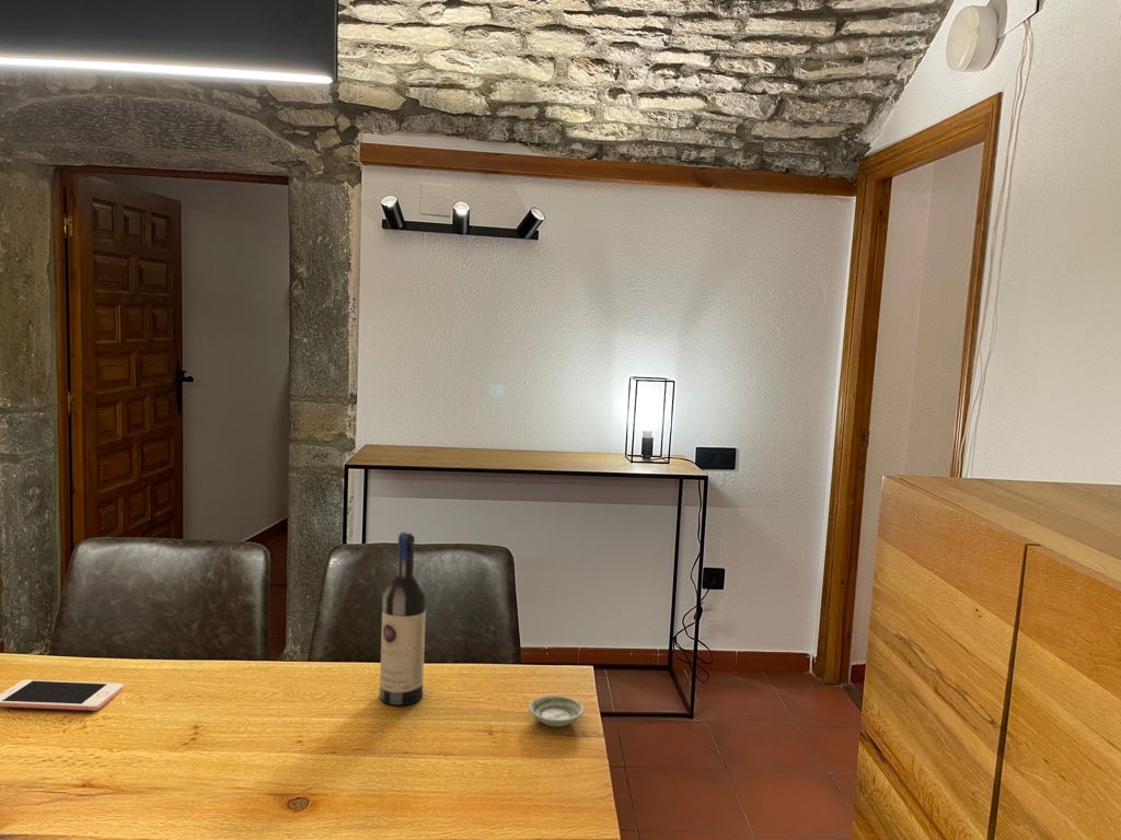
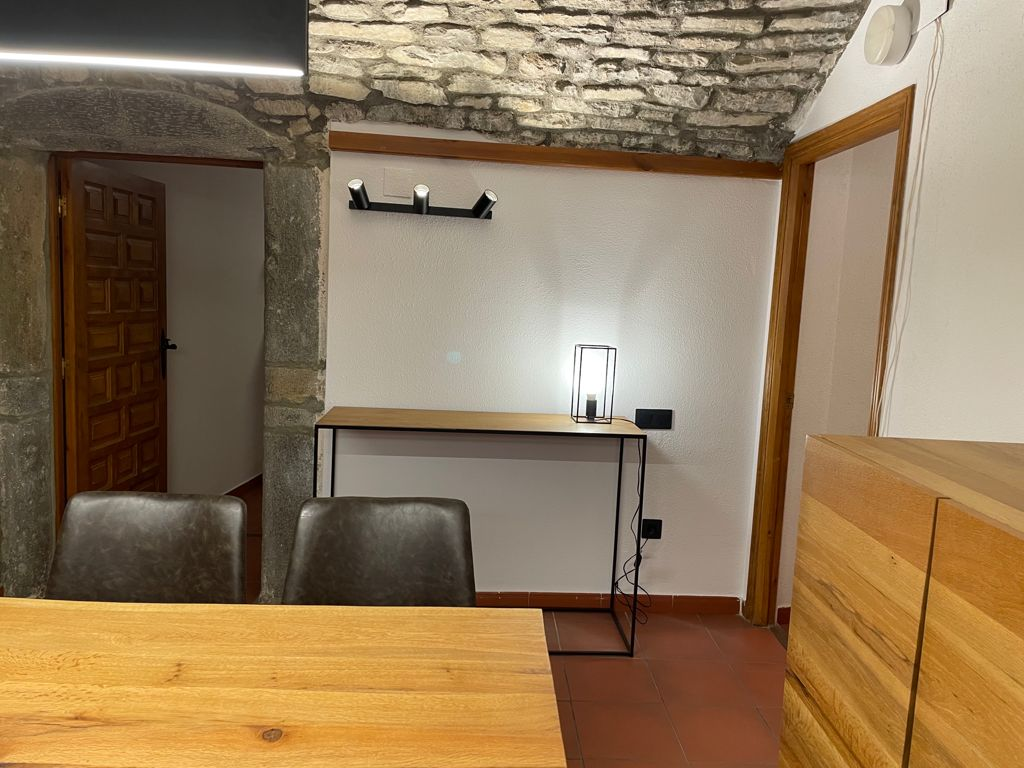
- cell phone [0,679,125,712]
- saucer [528,695,585,728]
- wine bottle [379,530,427,705]
